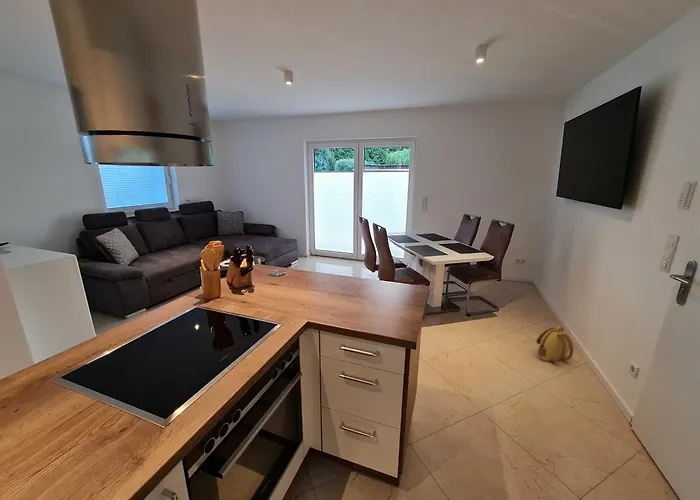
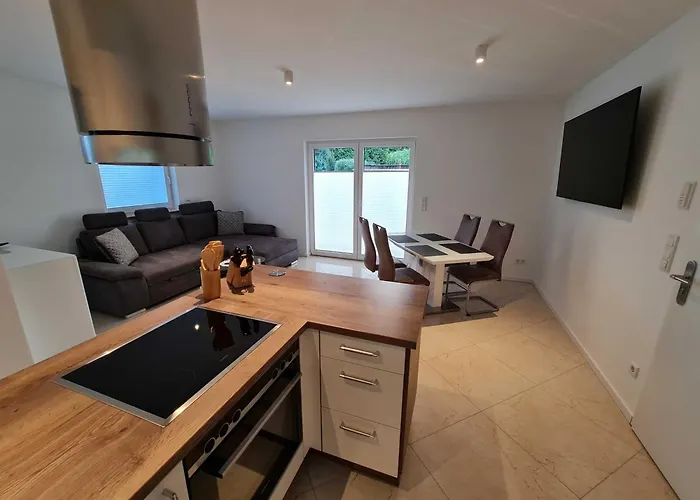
- backpack [535,325,574,363]
